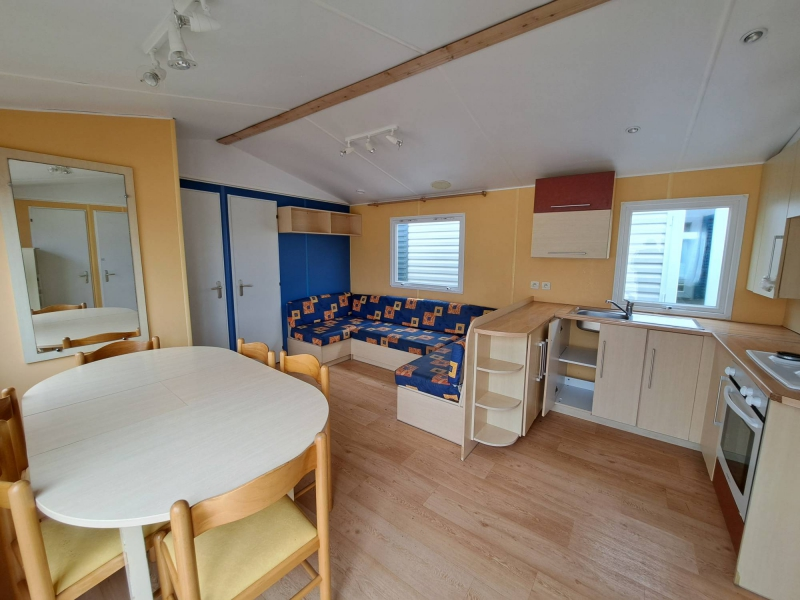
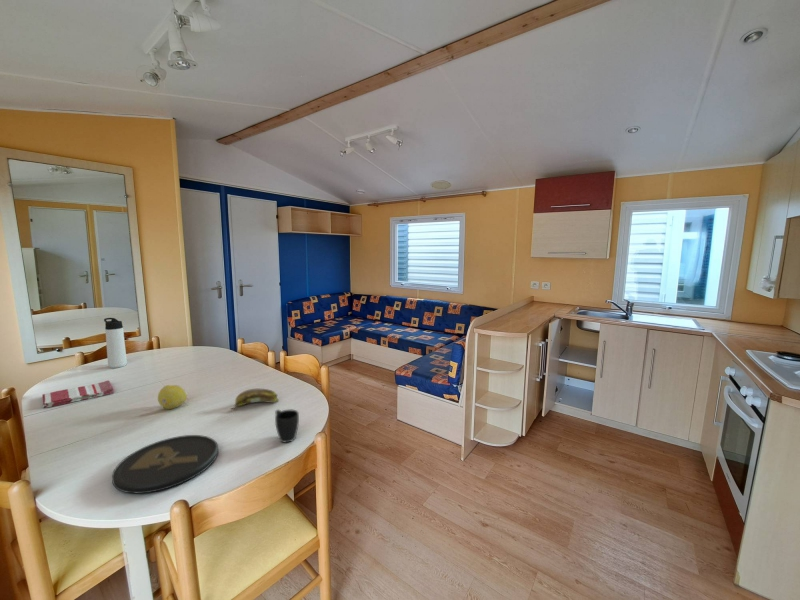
+ mug [274,408,300,443]
+ fruit [157,384,188,410]
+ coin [111,434,219,494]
+ thermos bottle [103,317,128,369]
+ banana [229,388,279,412]
+ dish towel [41,380,115,409]
